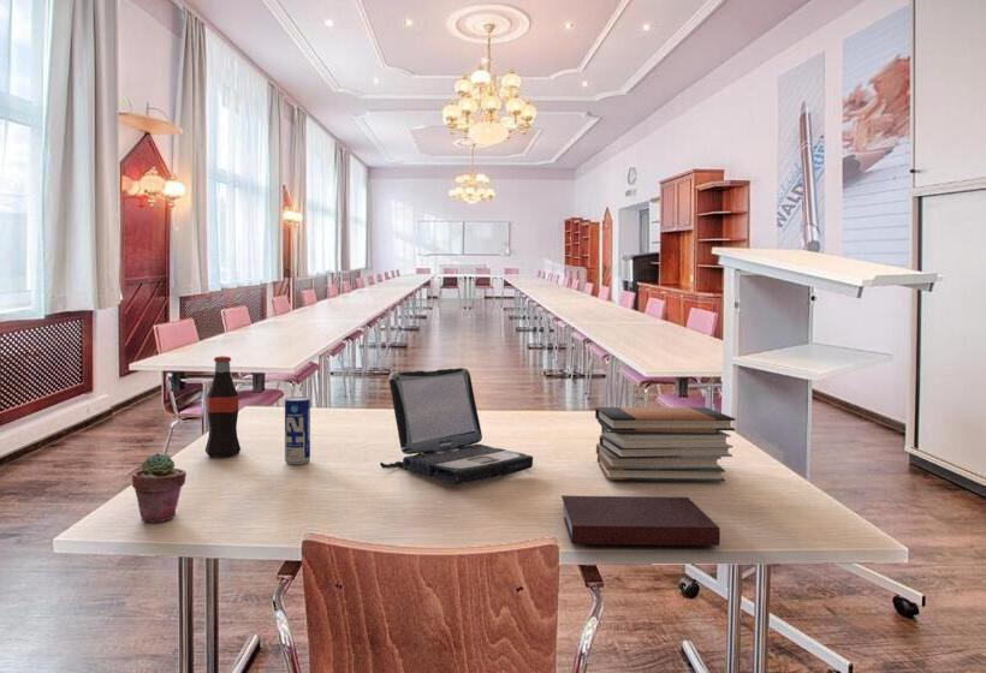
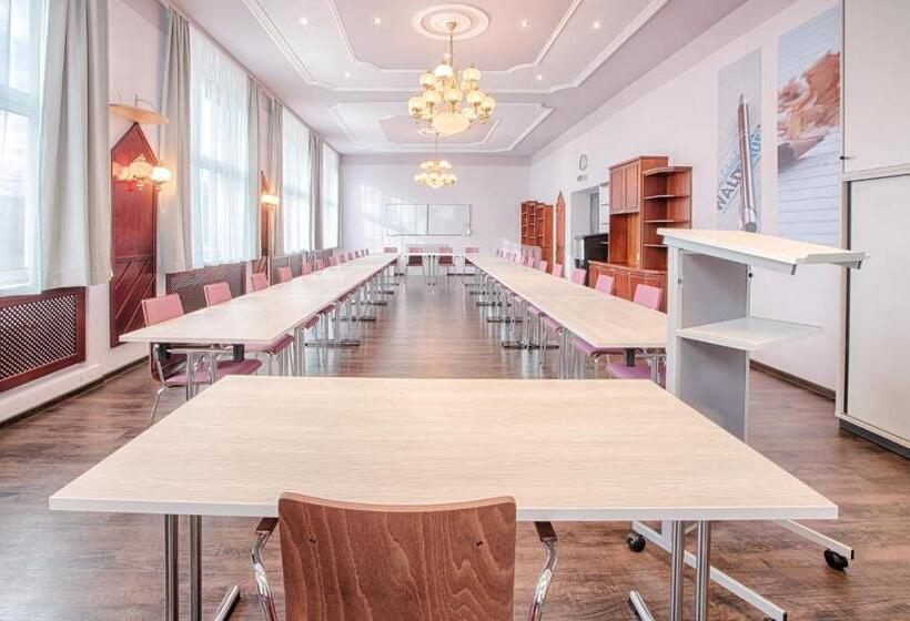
- beverage can [284,395,311,465]
- book stack [594,406,737,482]
- laptop [379,367,534,486]
- potted succulent [131,452,188,523]
- notebook [560,495,721,547]
- bottle [204,355,242,458]
